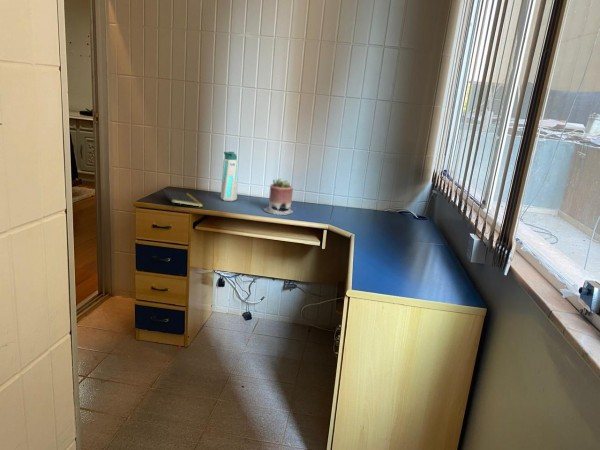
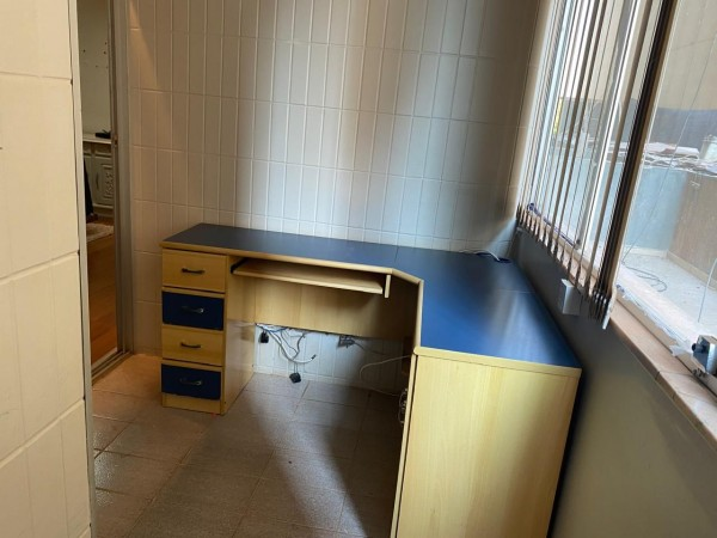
- succulent planter [263,177,294,216]
- water bottle [220,151,239,202]
- notepad [160,188,204,209]
